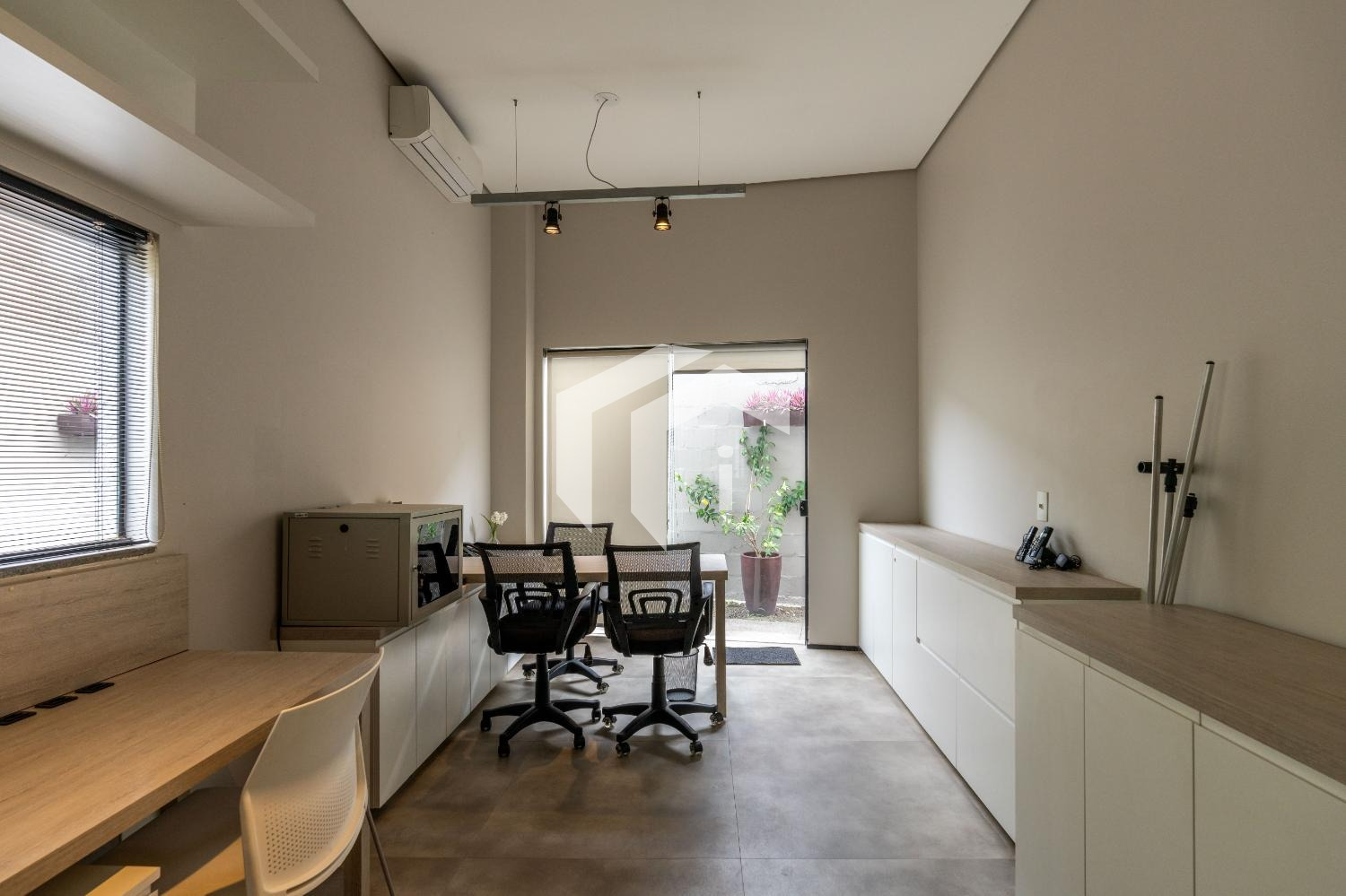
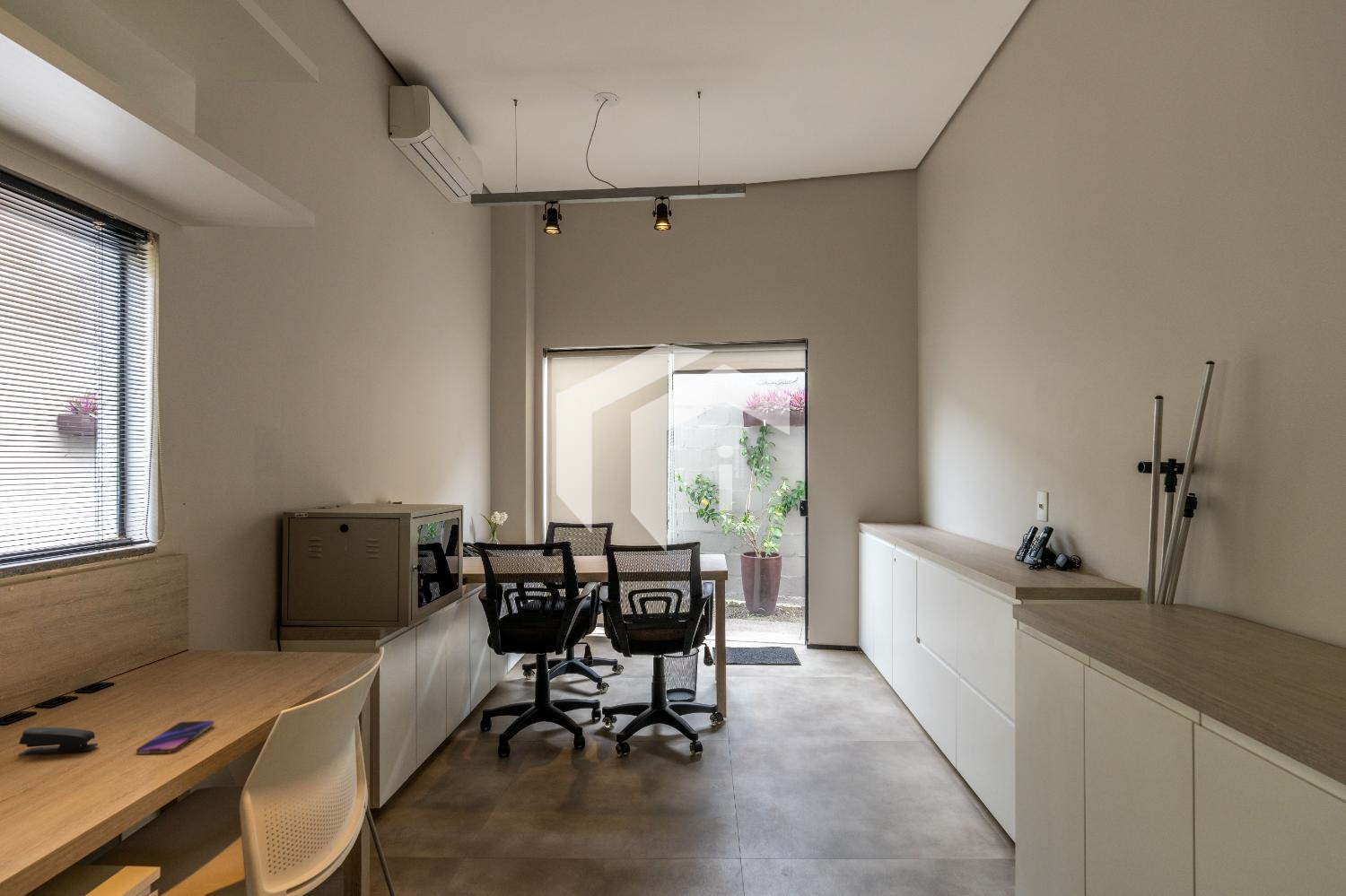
+ stapler [17,726,99,756]
+ smartphone [135,720,214,755]
